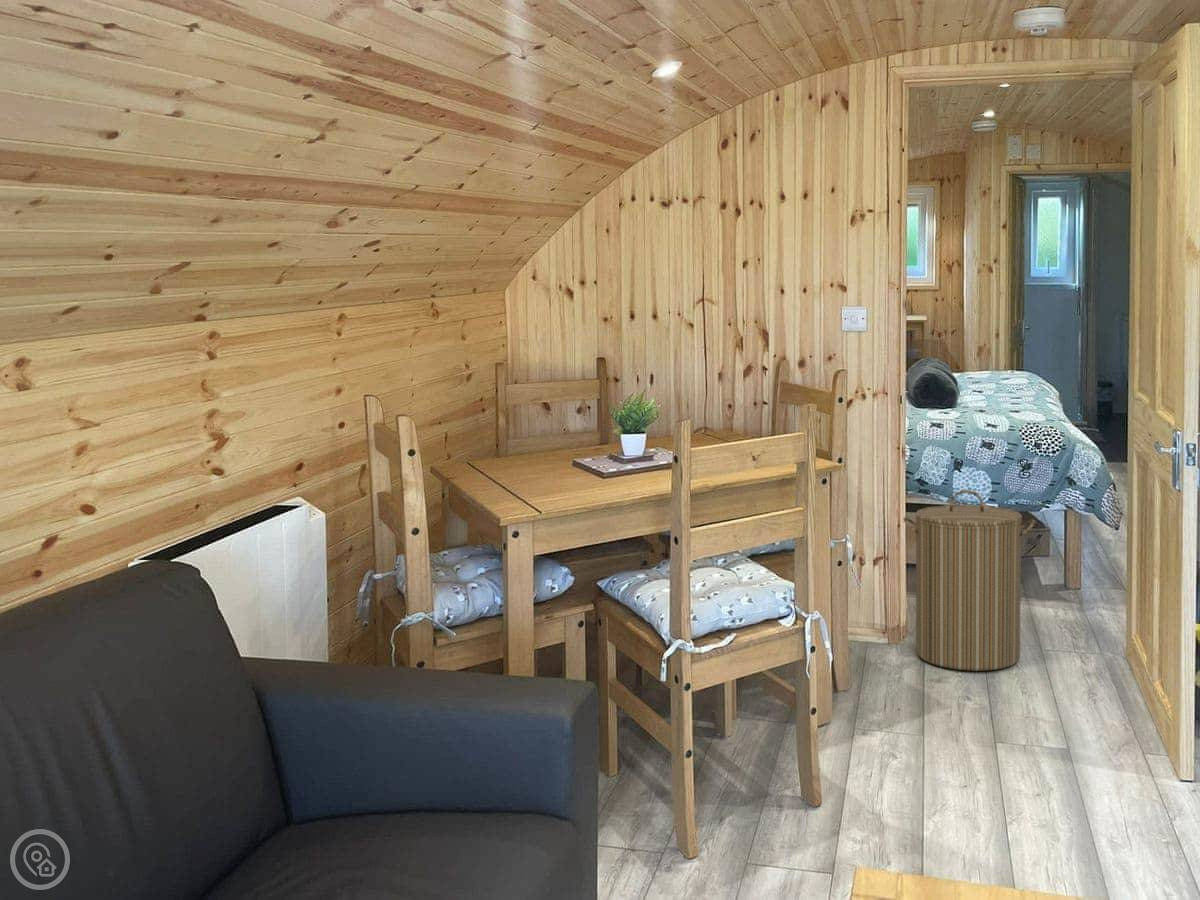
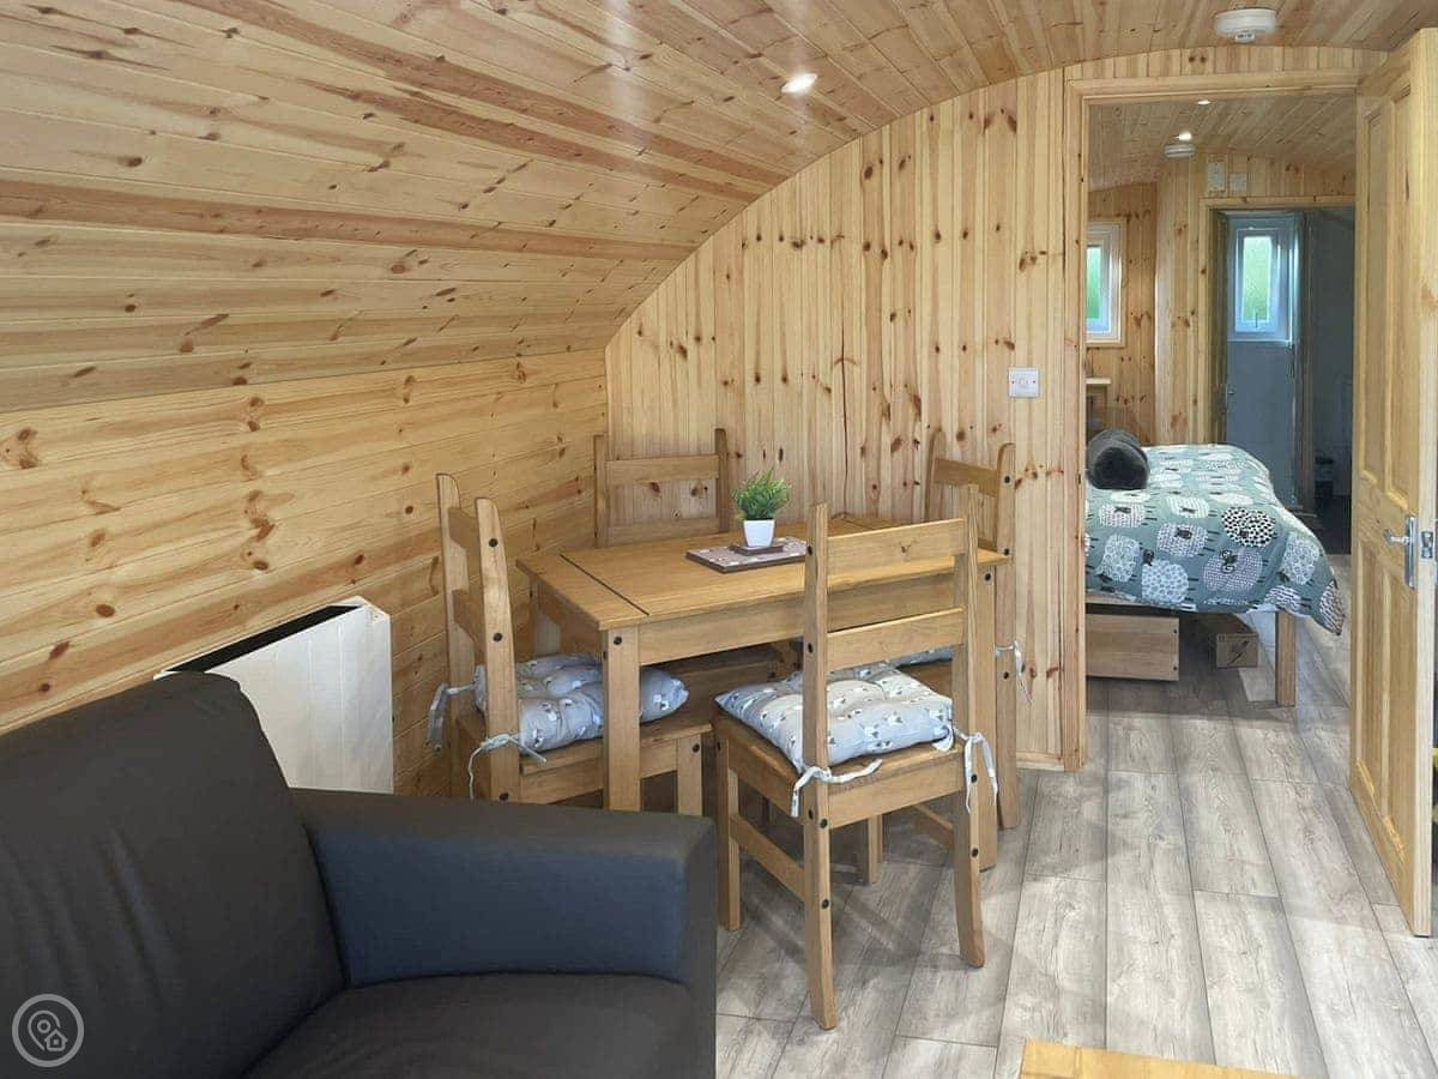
- laundry hamper [902,489,1036,672]
